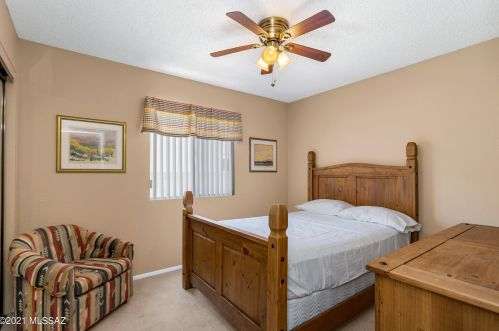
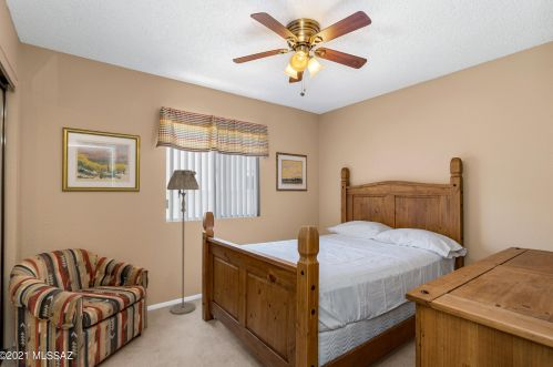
+ floor lamp [166,169,201,316]
